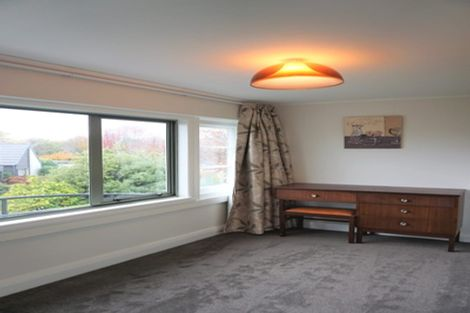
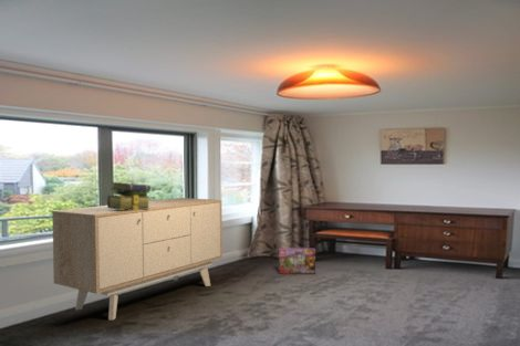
+ stack of books [106,181,152,210]
+ box [278,247,316,275]
+ sideboard [51,197,223,322]
